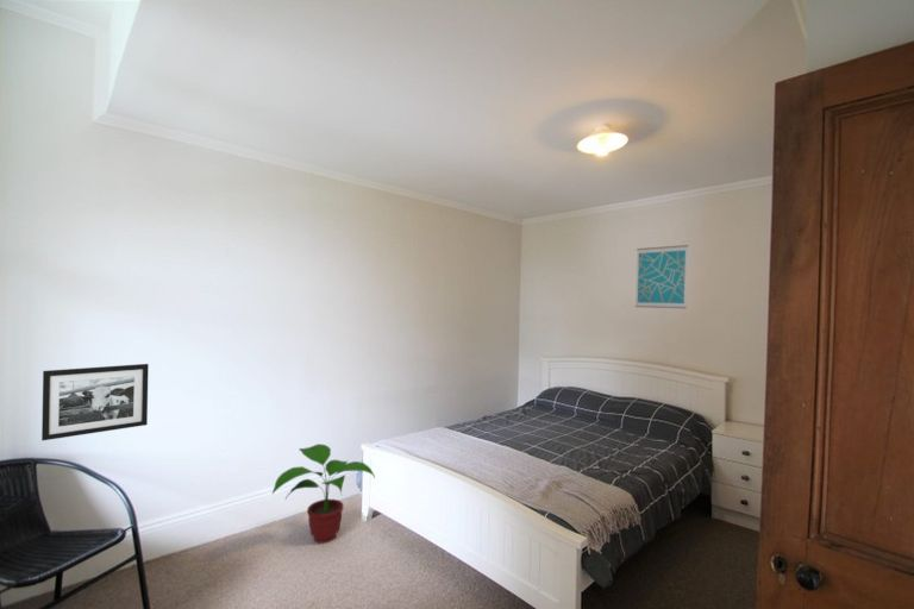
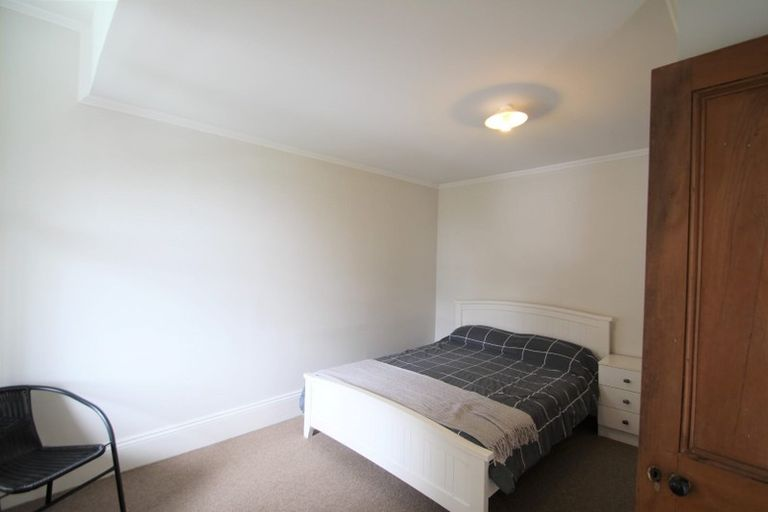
- potted plant [271,442,376,545]
- picture frame [40,363,150,442]
- wall art [634,244,689,309]
